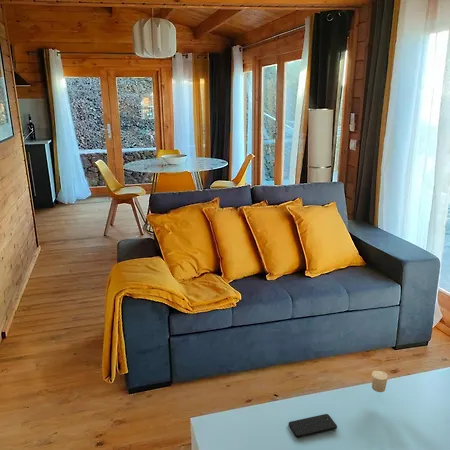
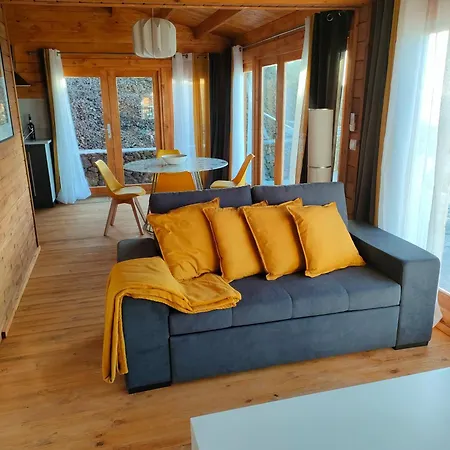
- candle [371,370,389,393]
- smartphone [288,413,338,438]
